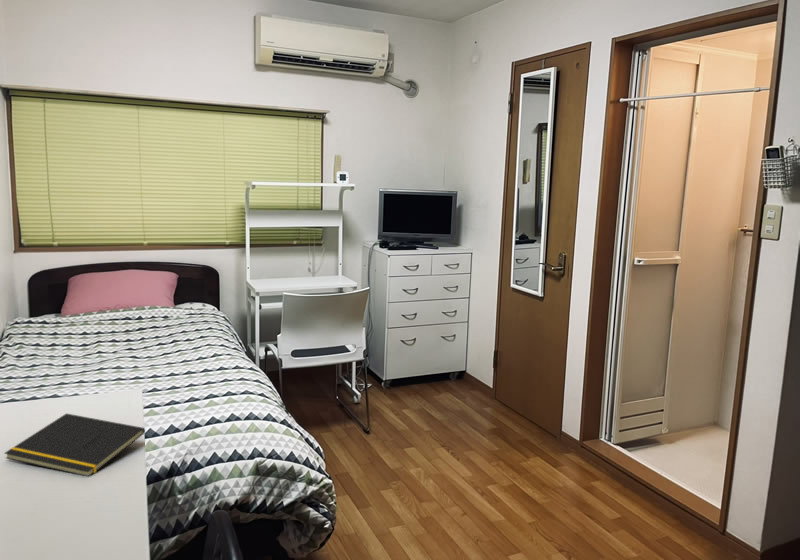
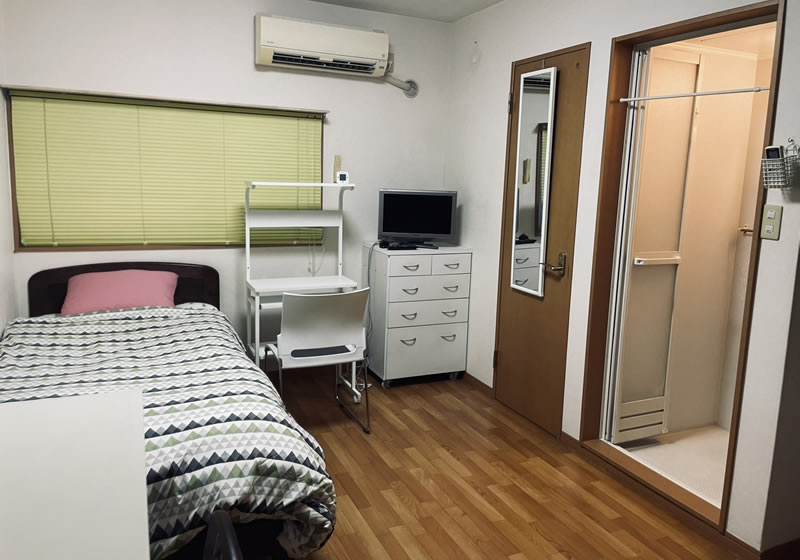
- notepad [3,412,146,478]
